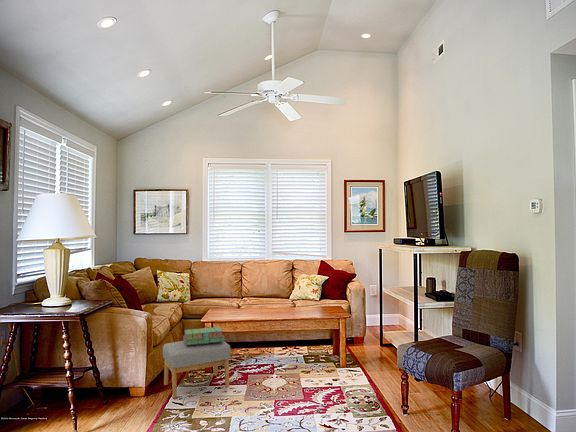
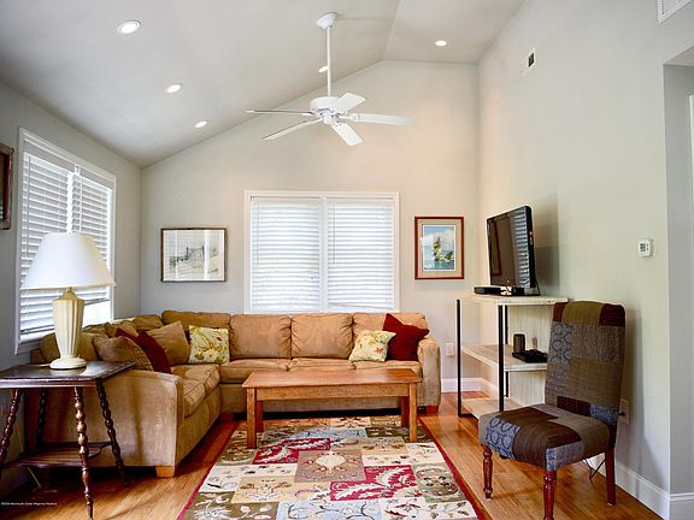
- stack of books [182,326,226,345]
- footstool [162,340,232,399]
